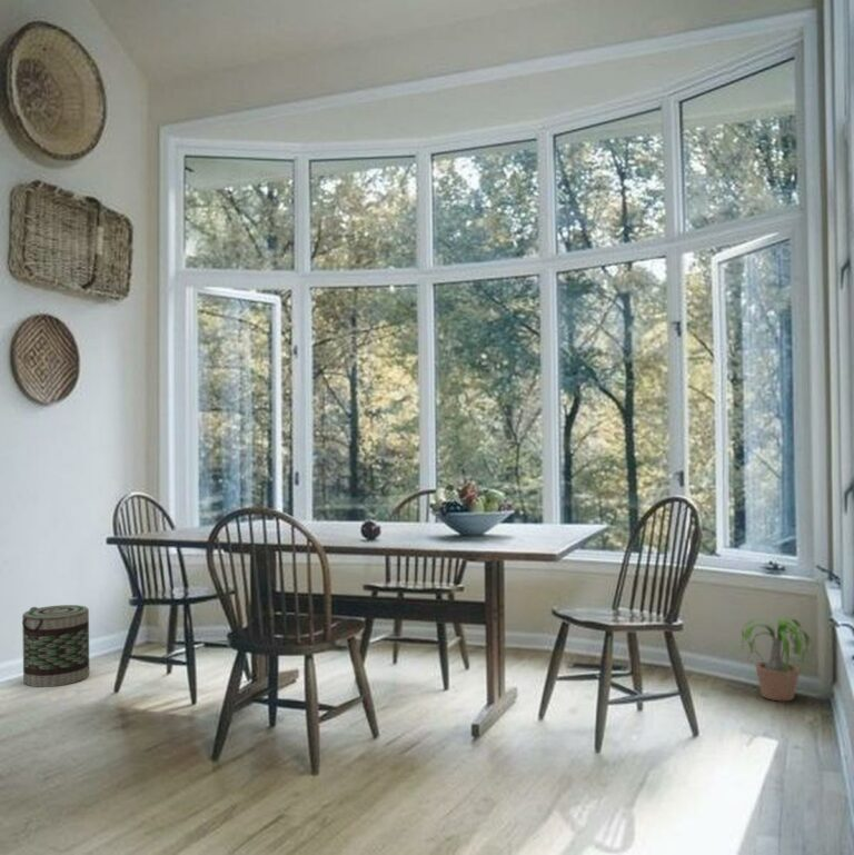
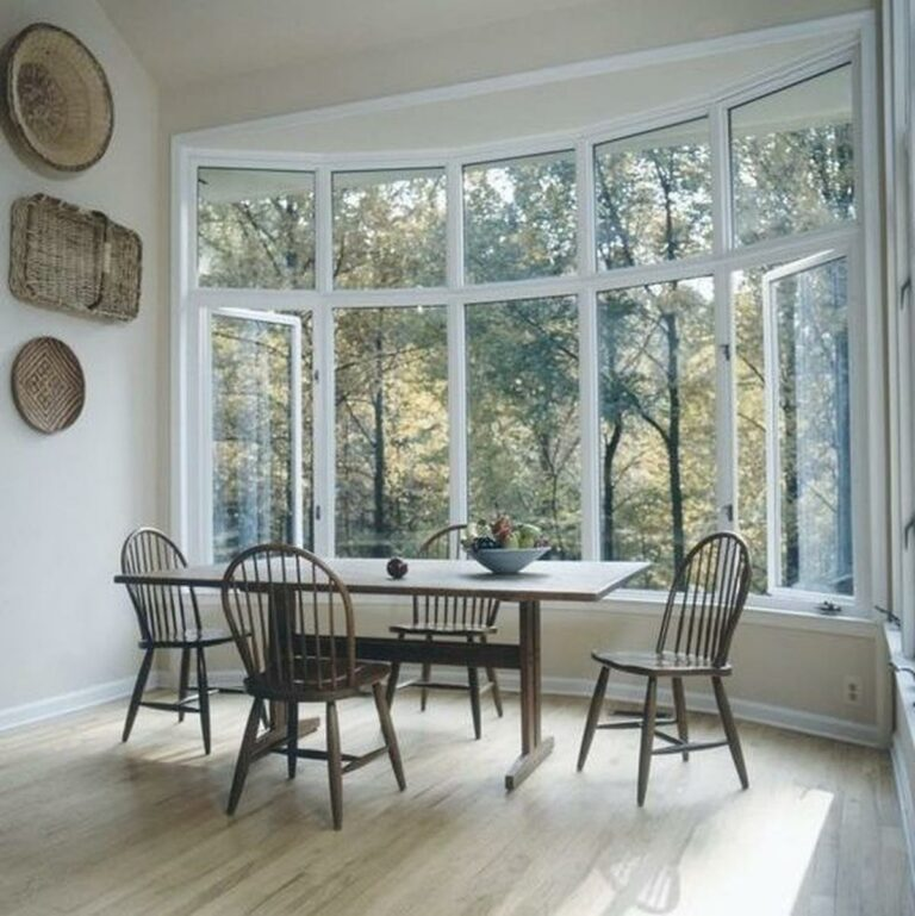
- basket [21,604,90,688]
- potted plant [726,617,817,702]
